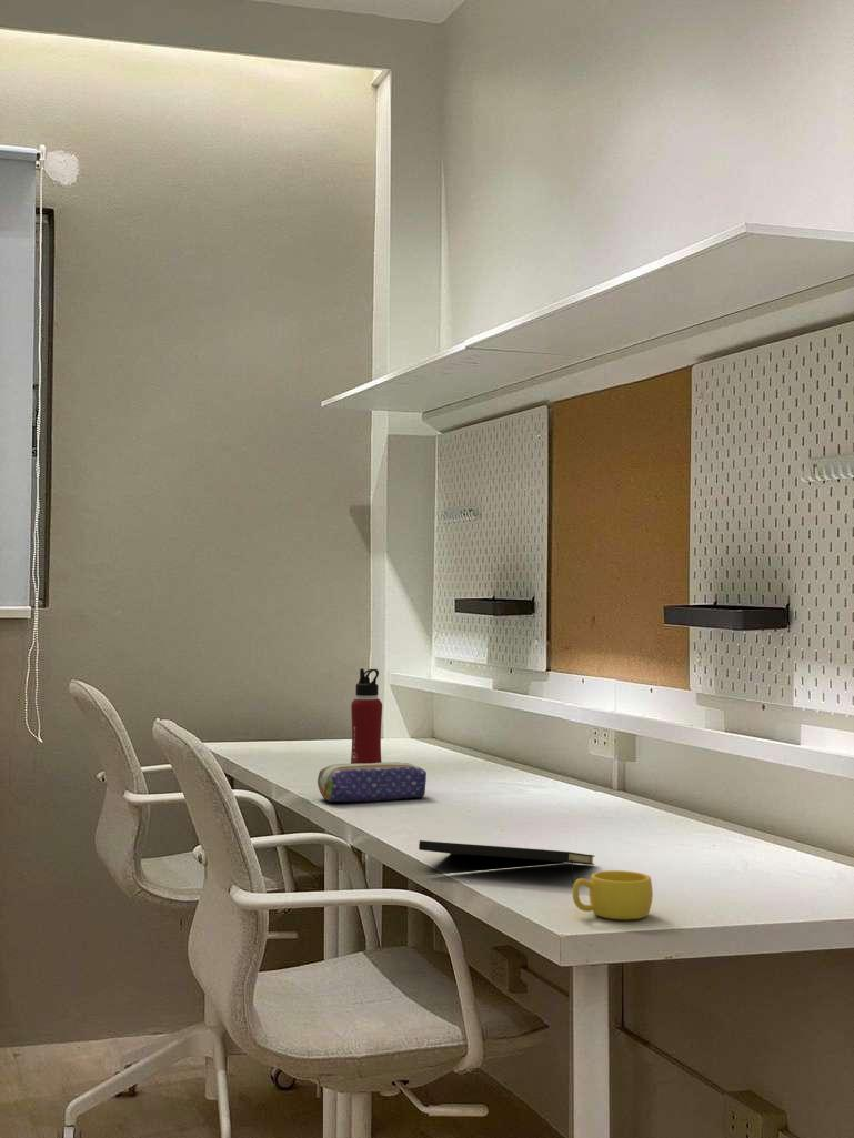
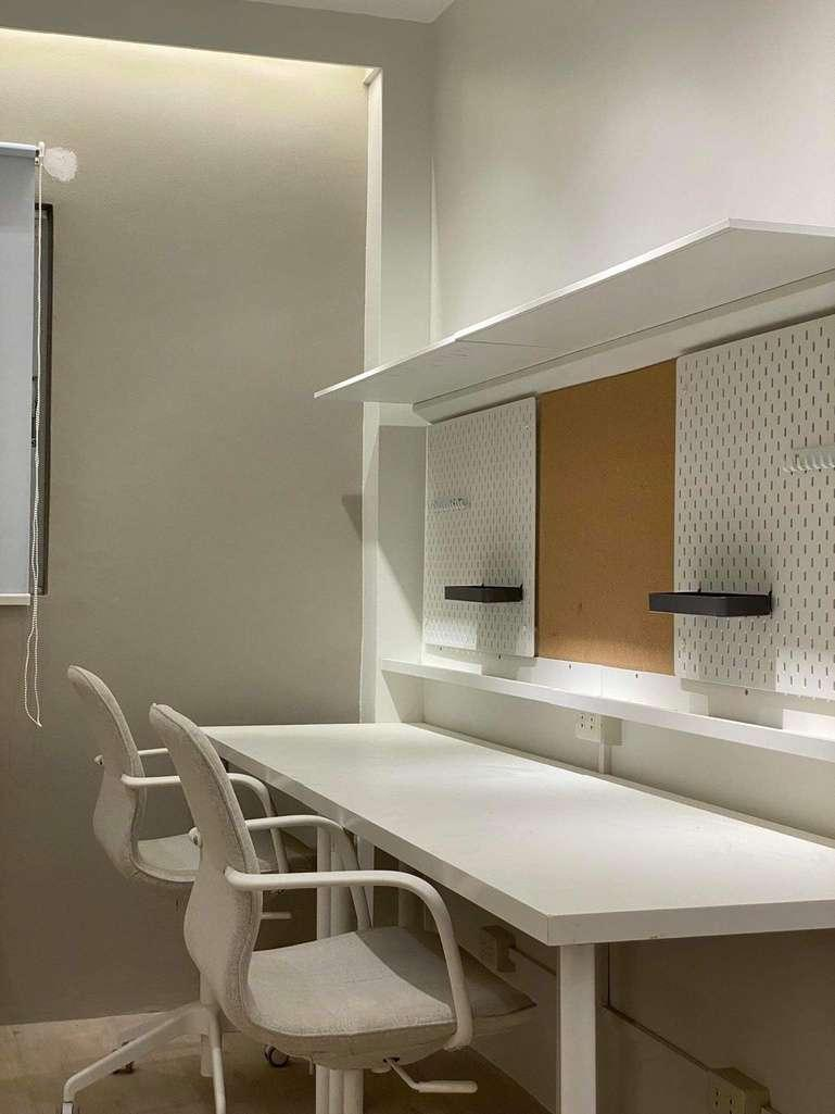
- cup [572,869,654,920]
- pencil case [317,761,428,803]
- water bottle [350,667,383,764]
- notepad [418,839,595,885]
